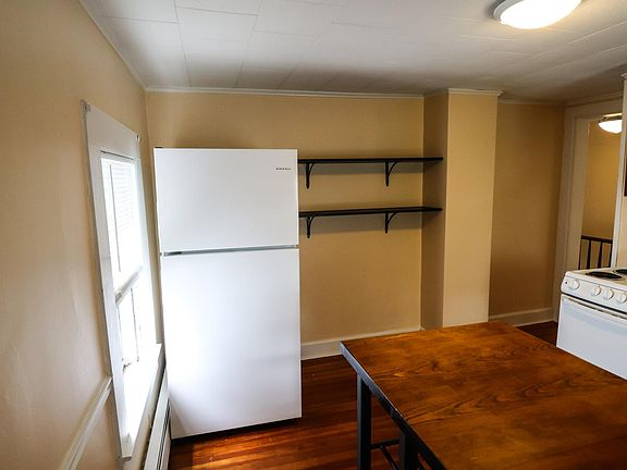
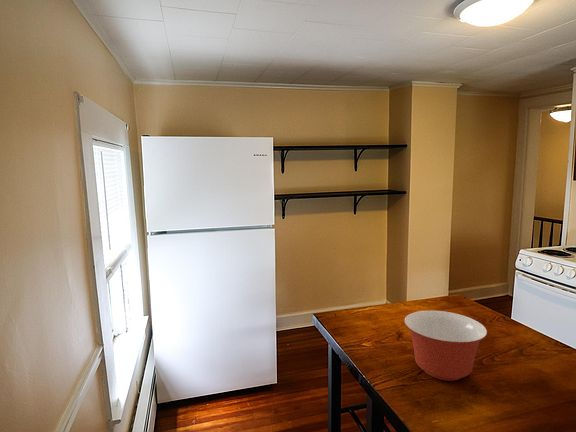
+ mixing bowl [403,310,488,382]
